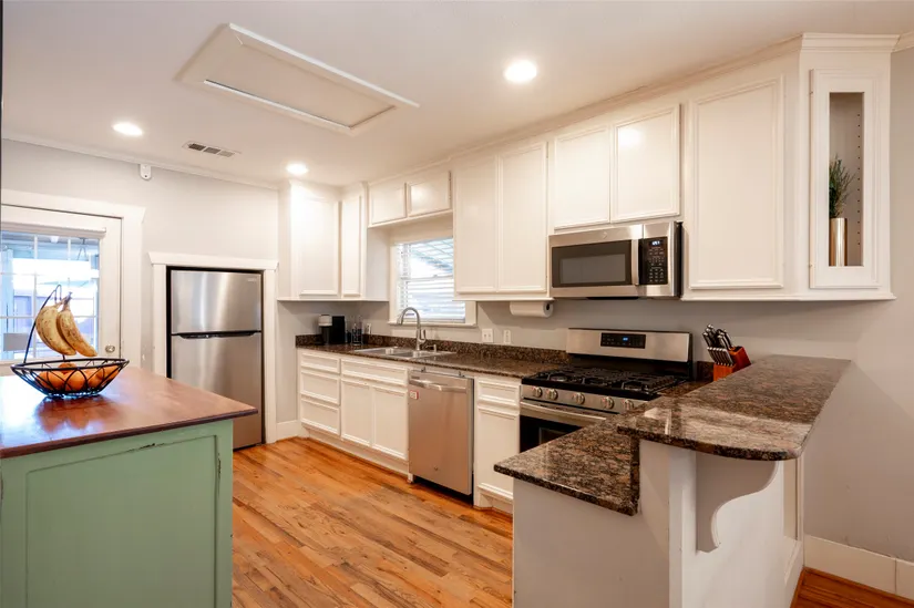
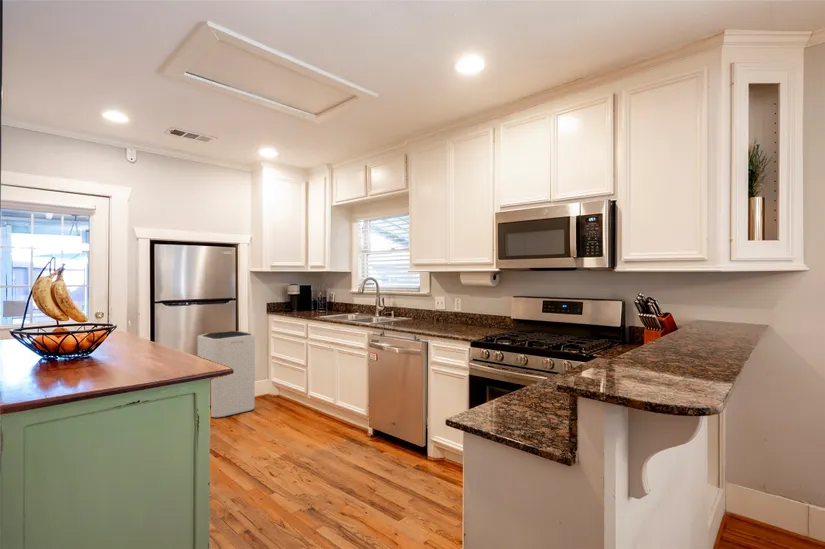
+ trash can [197,330,256,419]
